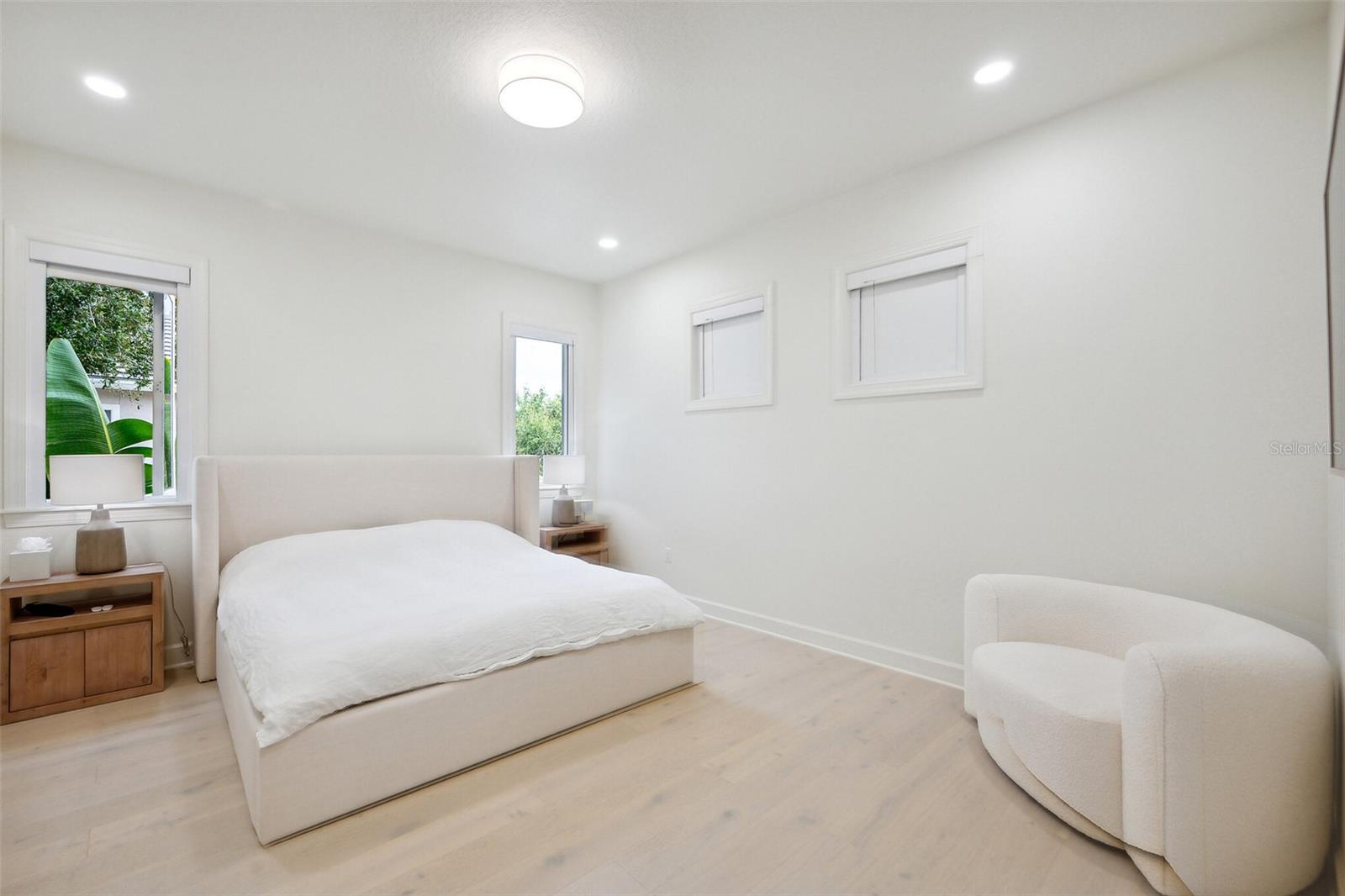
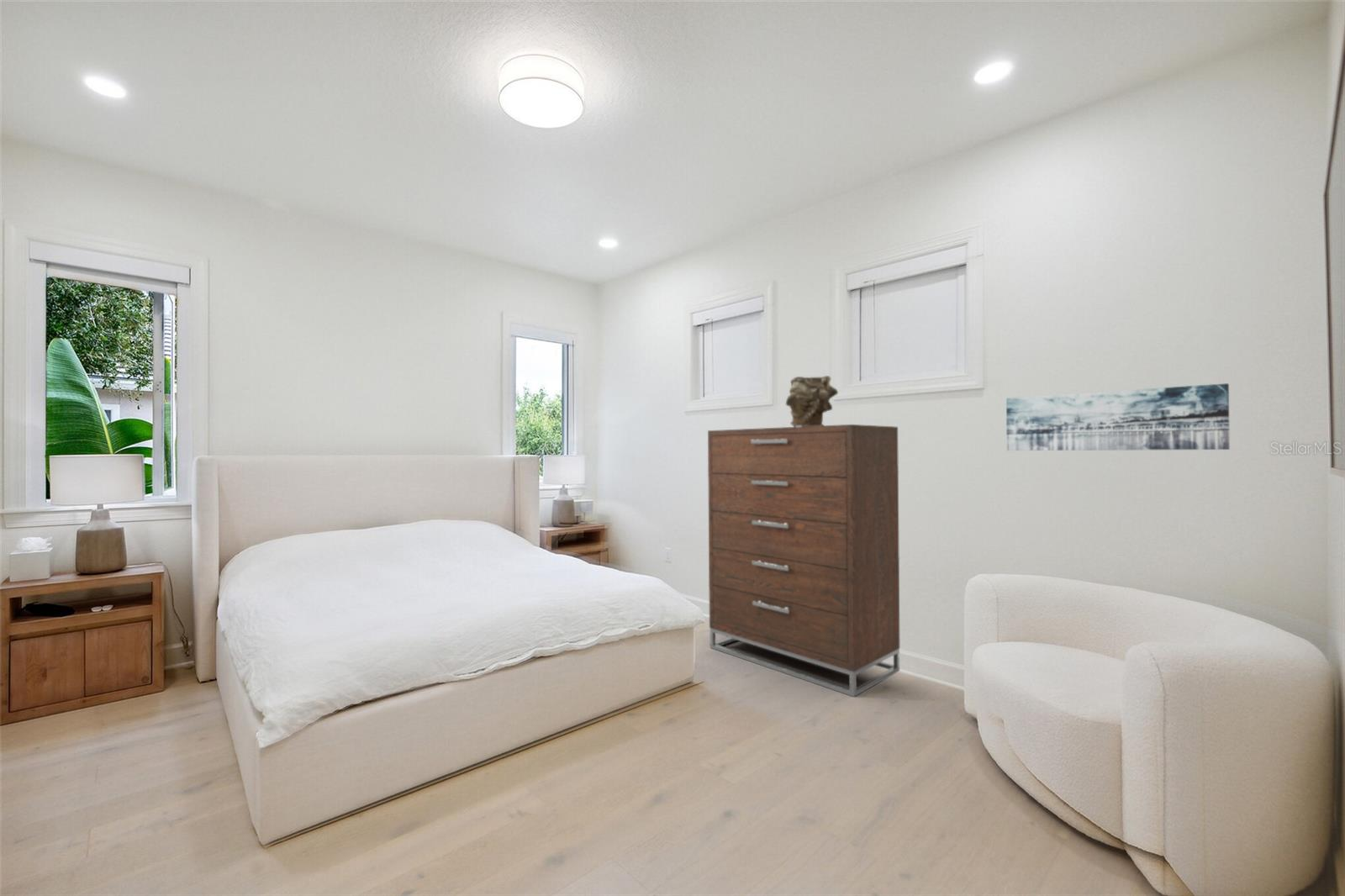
+ wall art [1005,382,1231,451]
+ vase [785,375,839,427]
+ dresser [707,424,900,698]
